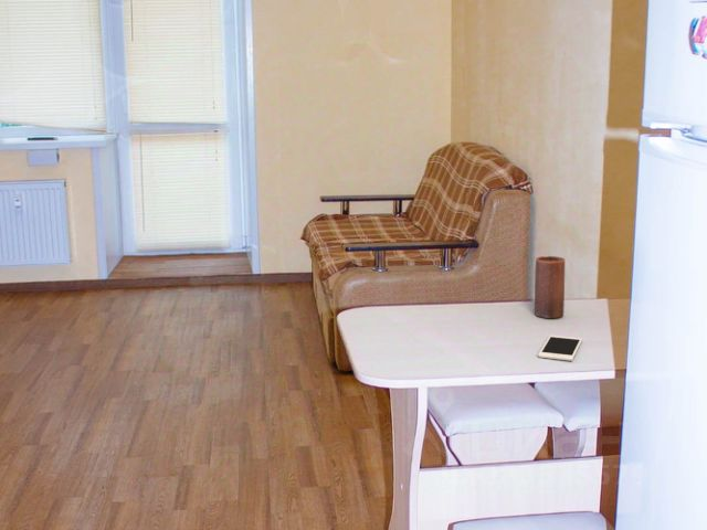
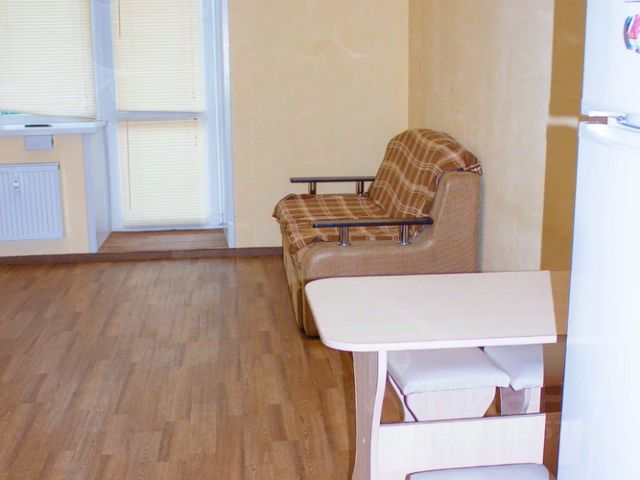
- cell phone [537,335,583,362]
- candle [534,255,566,319]
